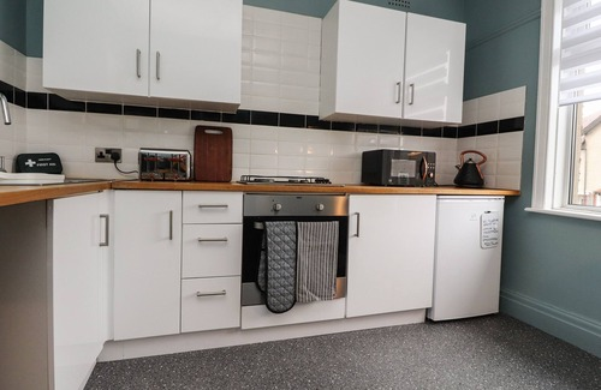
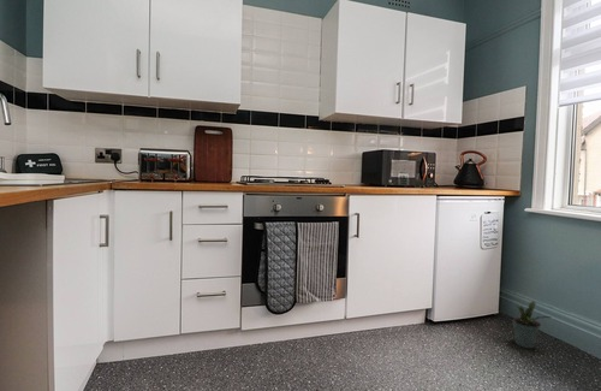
+ potted plant [512,300,553,350]
